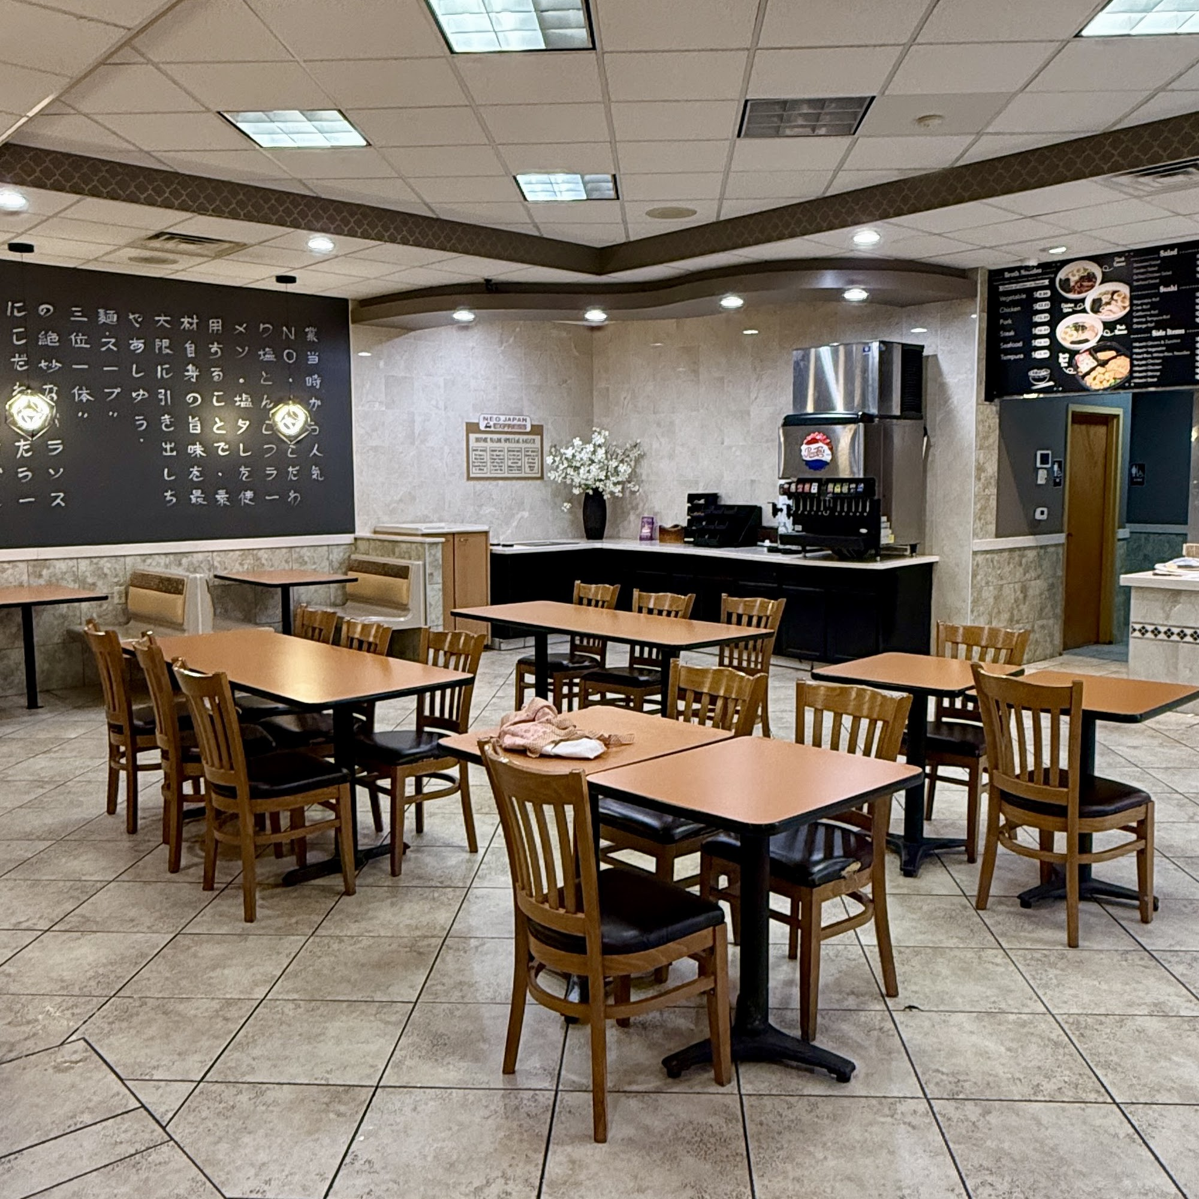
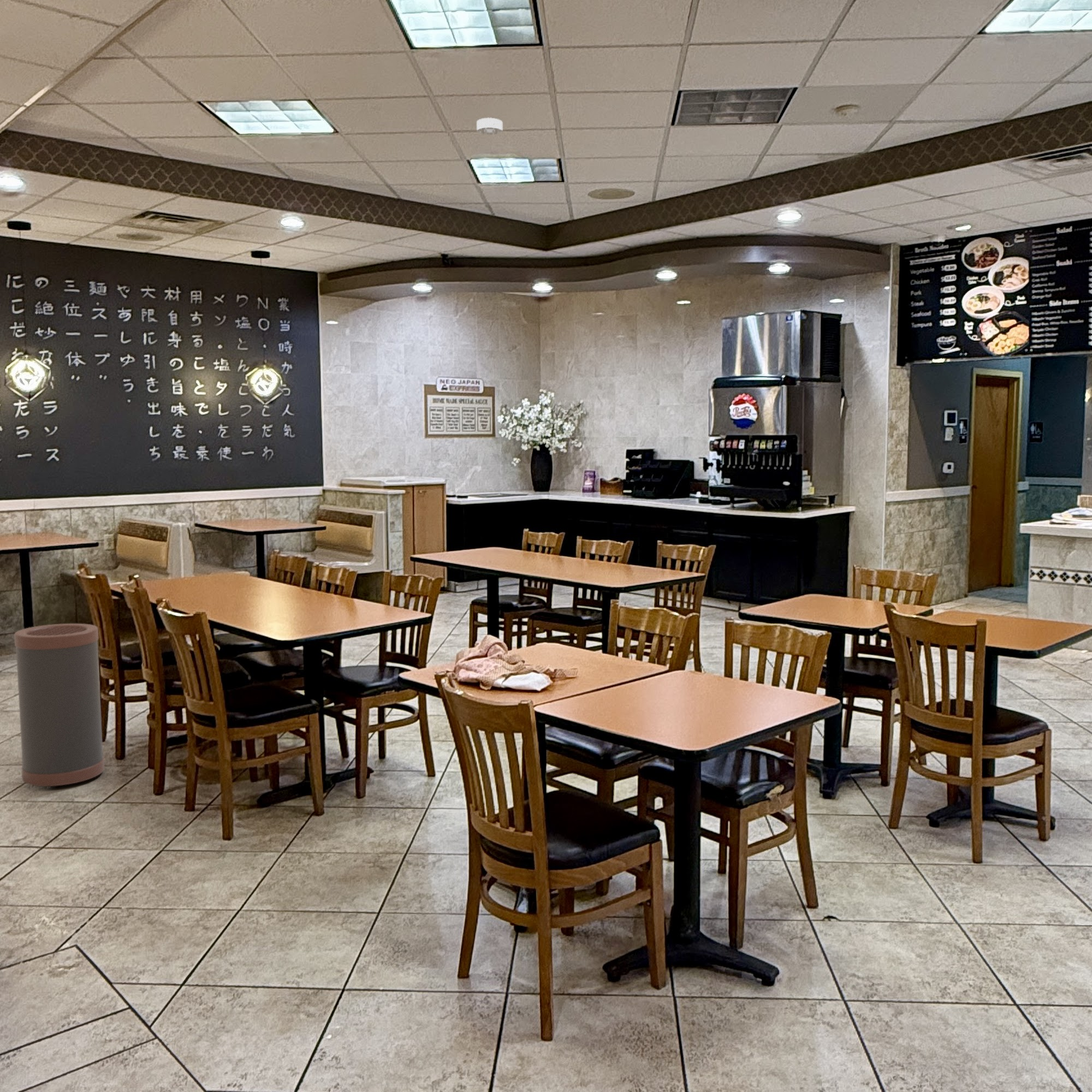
+ smoke detector [476,117,503,135]
+ trash can [14,623,105,790]
